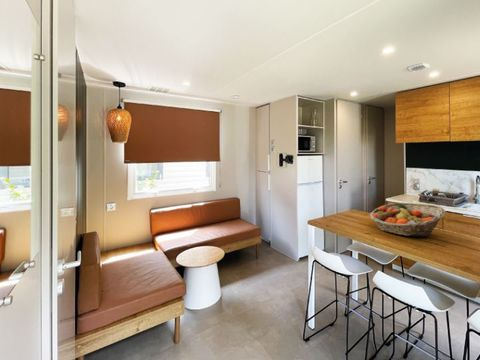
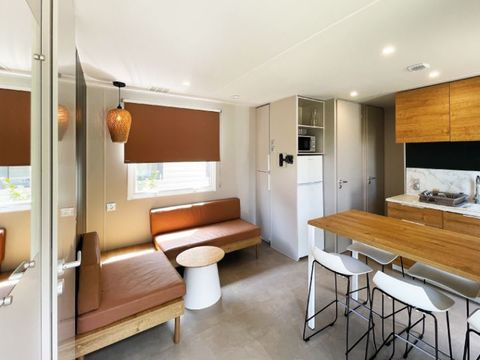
- fruit basket [369,202,446,237]
